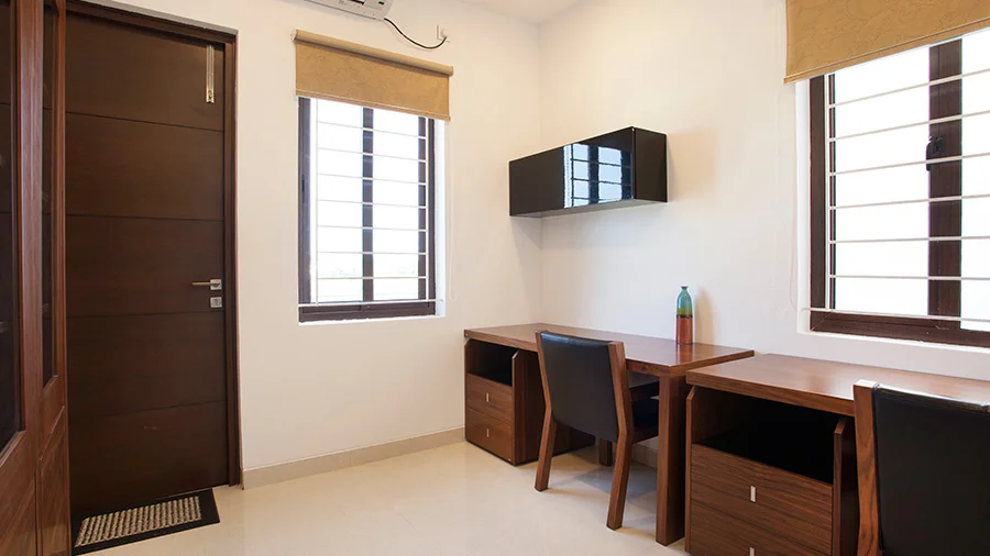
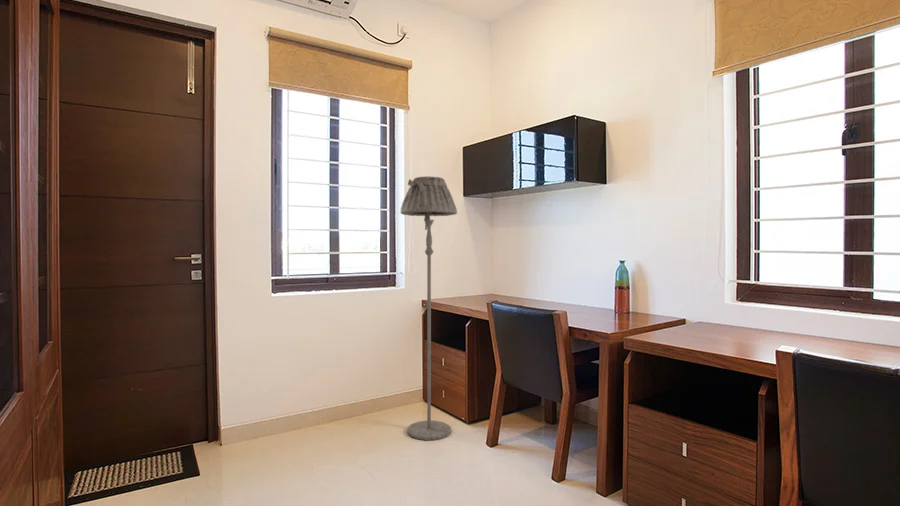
+ floor lamp [399,175,458,441]
